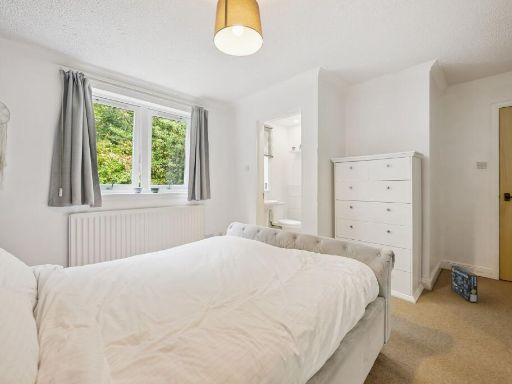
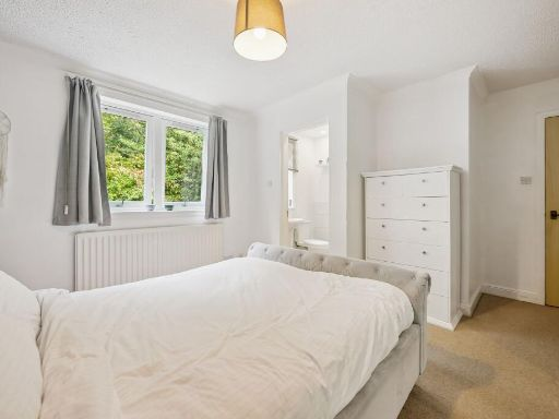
- box [450,265,478,303]
